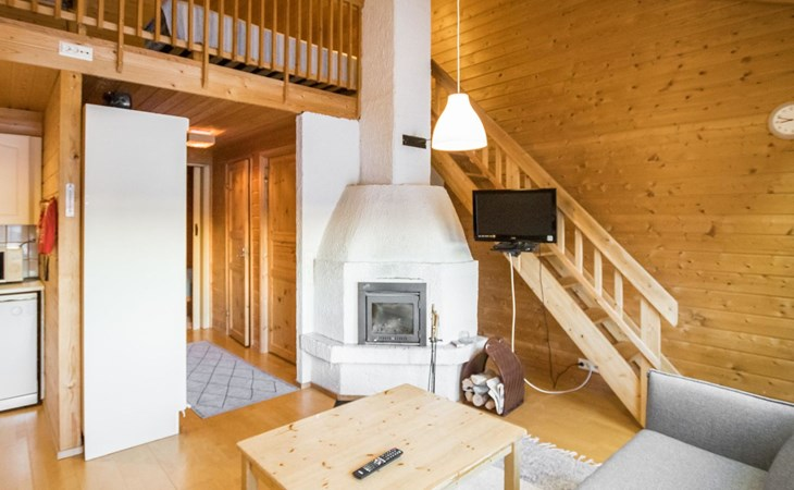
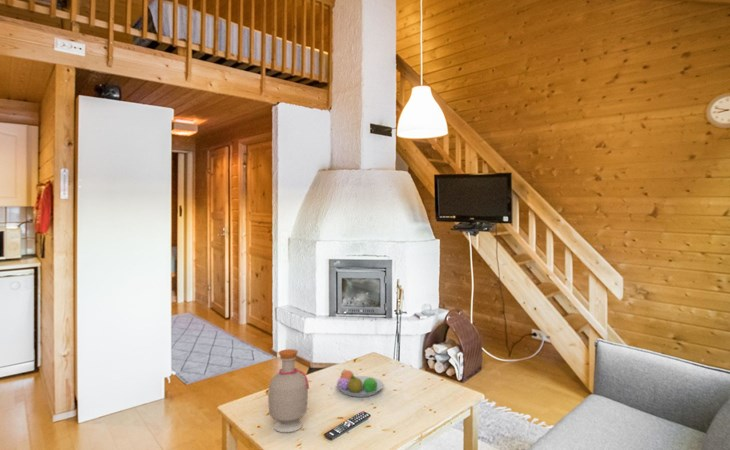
+ fruit bowl [336,369,385,398]
+ bottle [267,348,310,433]
